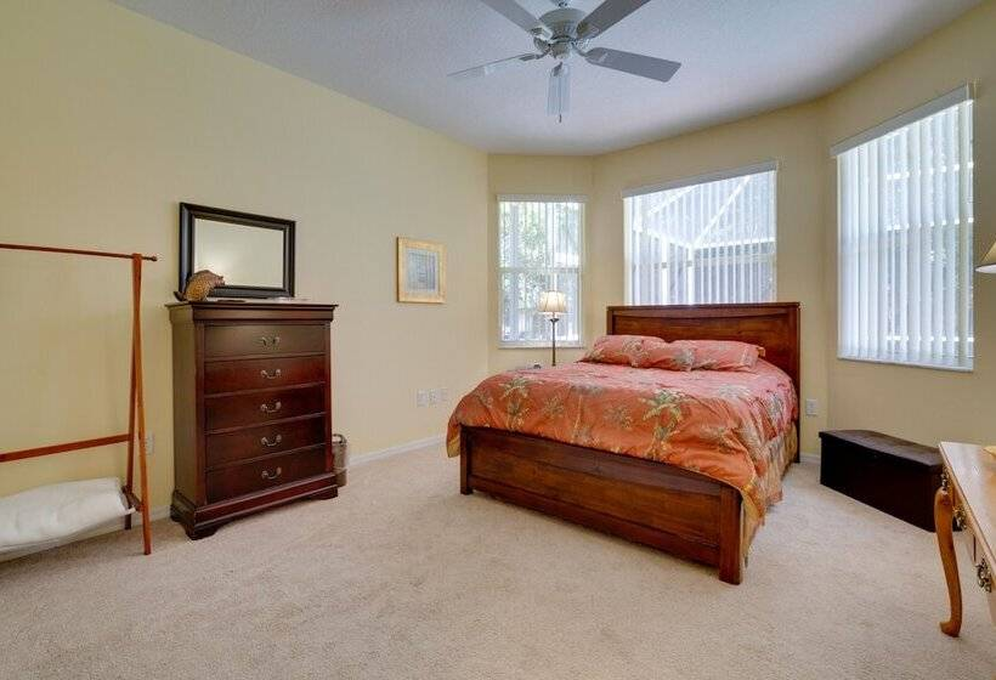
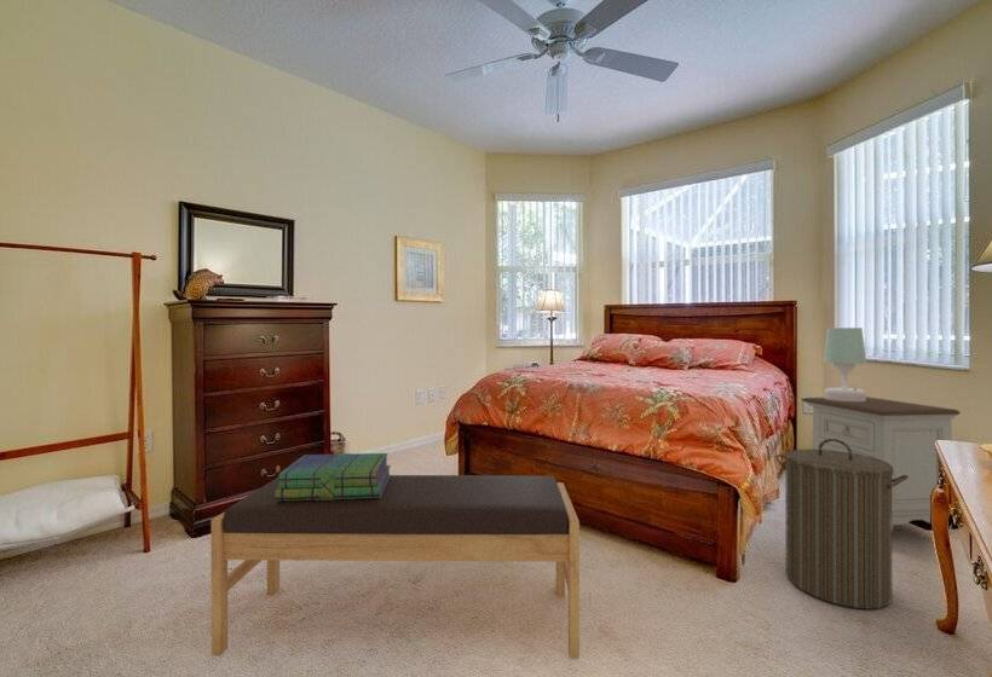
+ nightstand [801,395,962,537]
+ laundry hamper [774,439,909,611]
+ table lamp [823,326,867,401]
+ bench [210,474,581,660]
+ stack of books [275,452,392,502]
